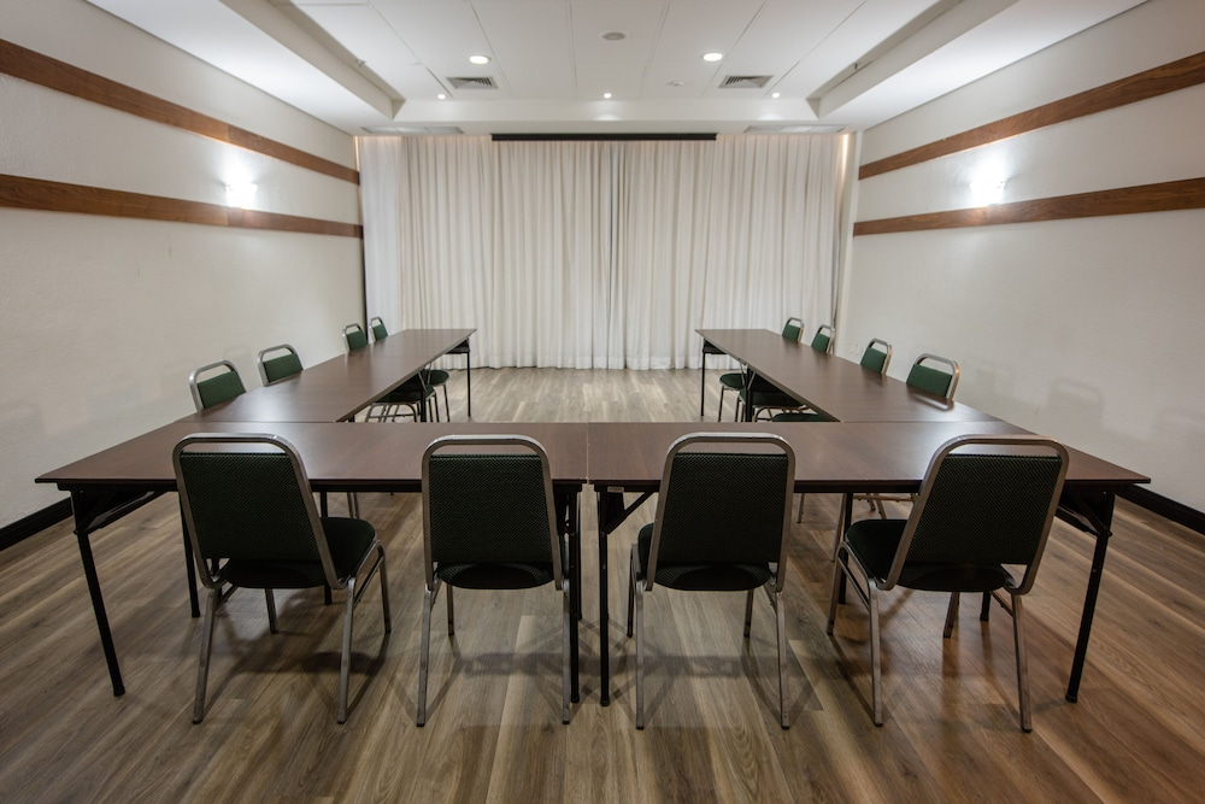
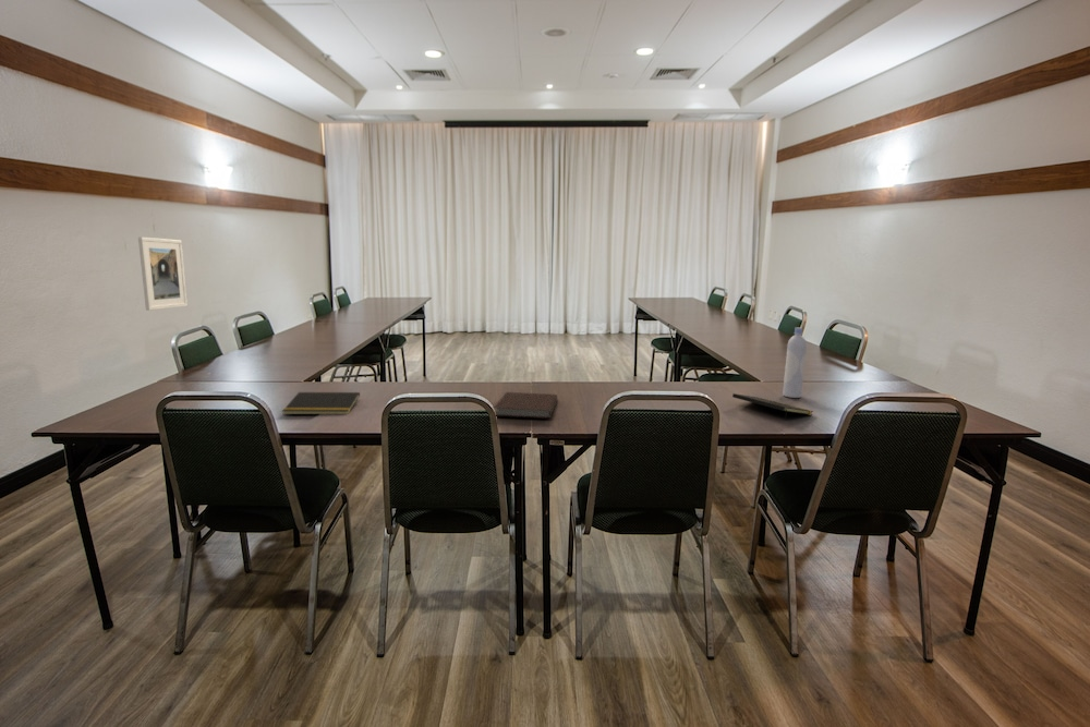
+ notepad [282,391,361,415]
+ bottle [782,327,808,399]
+ notebook [493,391,558,420]
+ notepad [731,392,814,422]
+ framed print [137,237,189,312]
